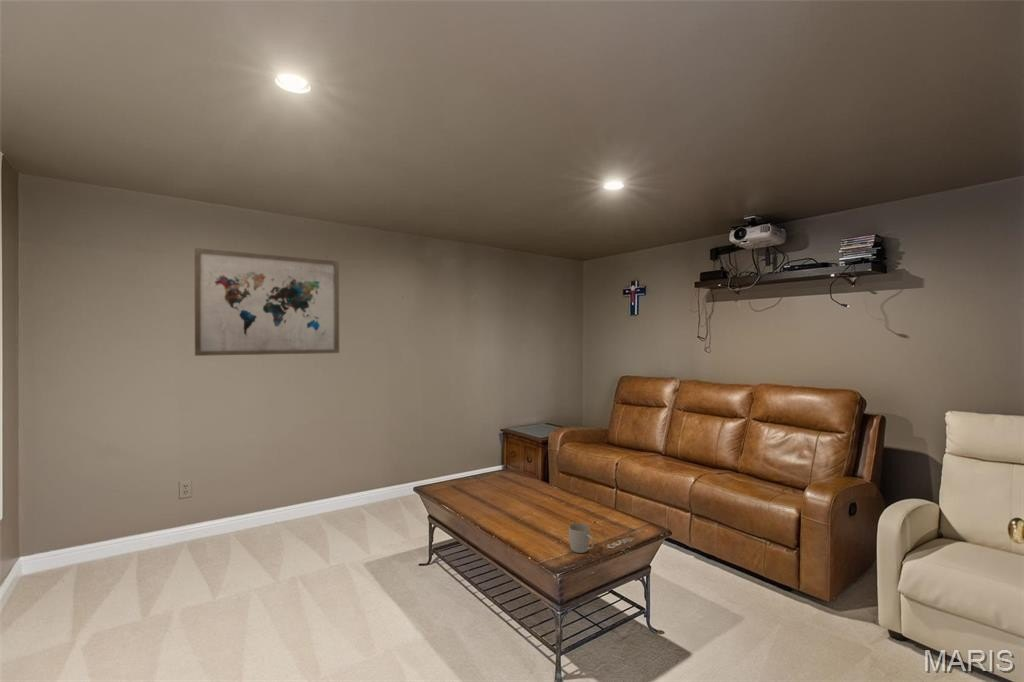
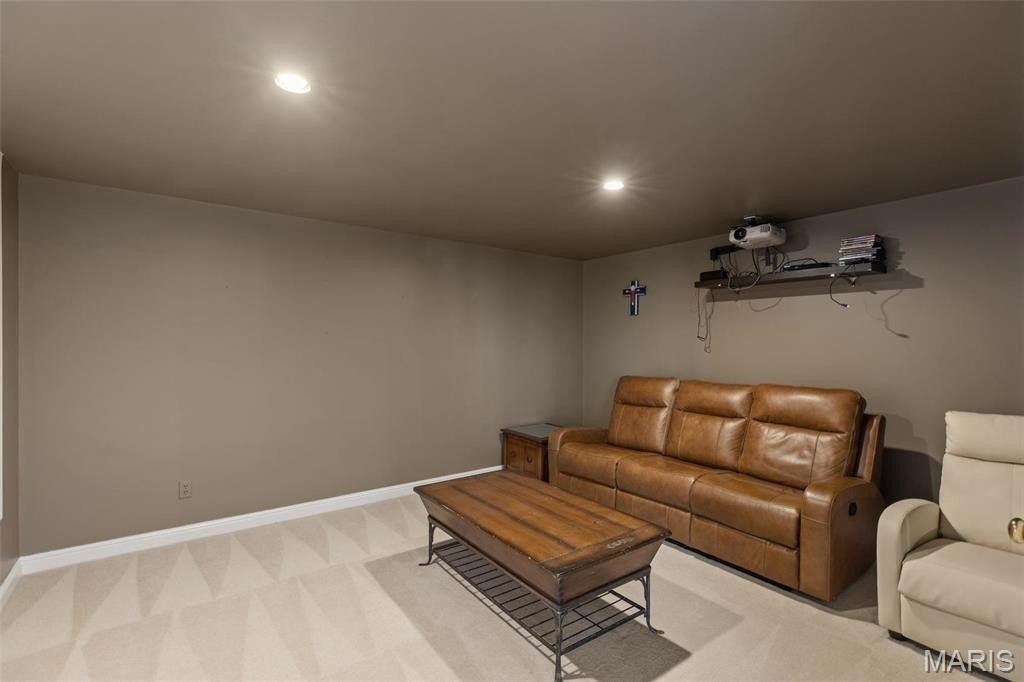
- mug [568,522,595,554]
- wall art [193,247,340,357]
